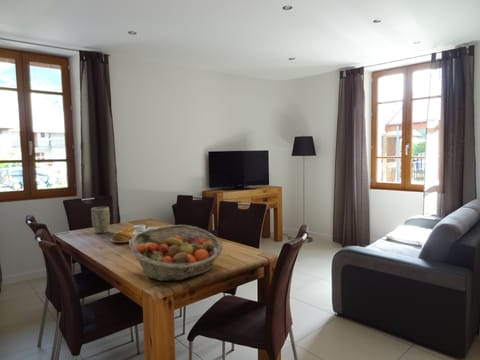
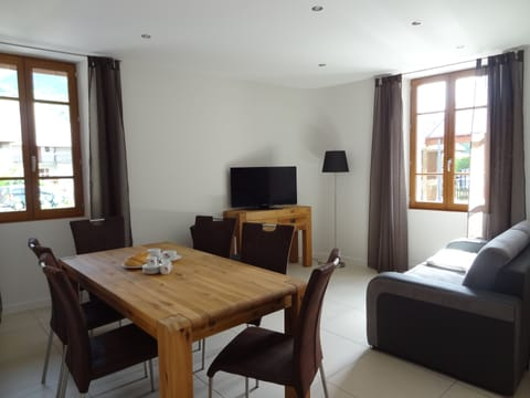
- fruit basket [129,224,224,282]
- plant pot [91,206,111,234]
